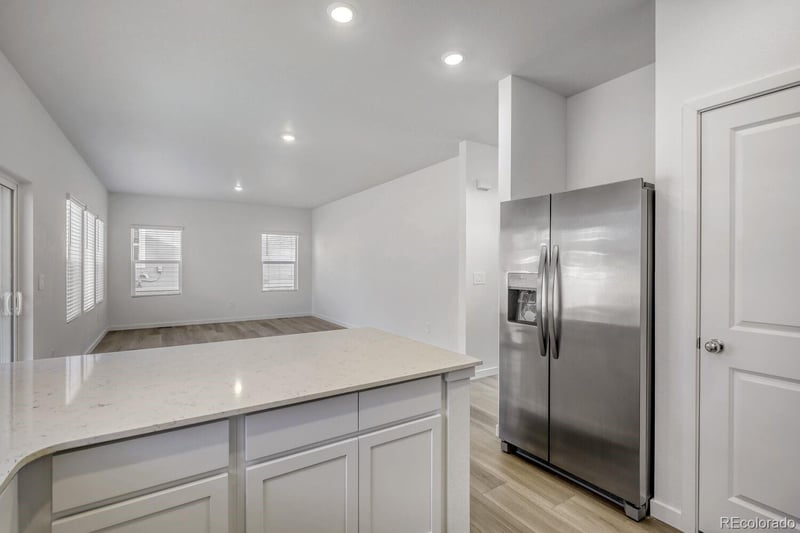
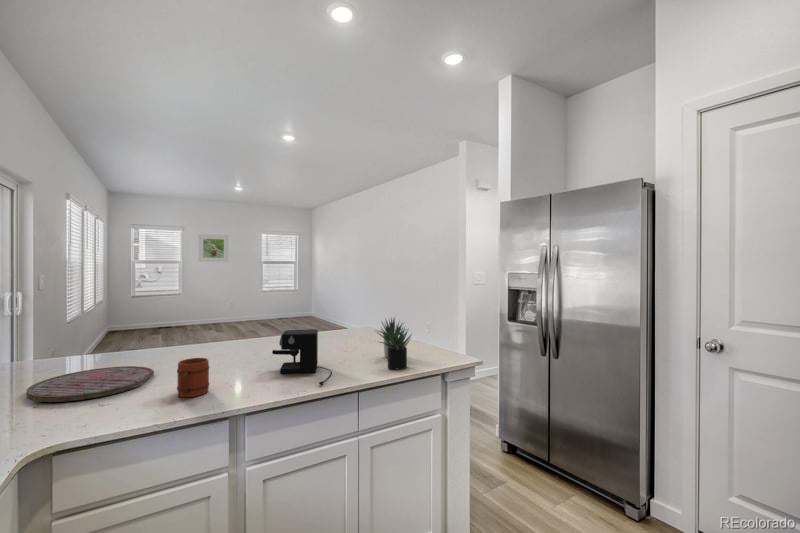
+ succulent plant [373,314,414,370]
+ mug [176,357,210,398]
+ cutting board [25,365,155,403]
+ coffee maker [271,328,333,386]
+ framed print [198,233,229,263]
